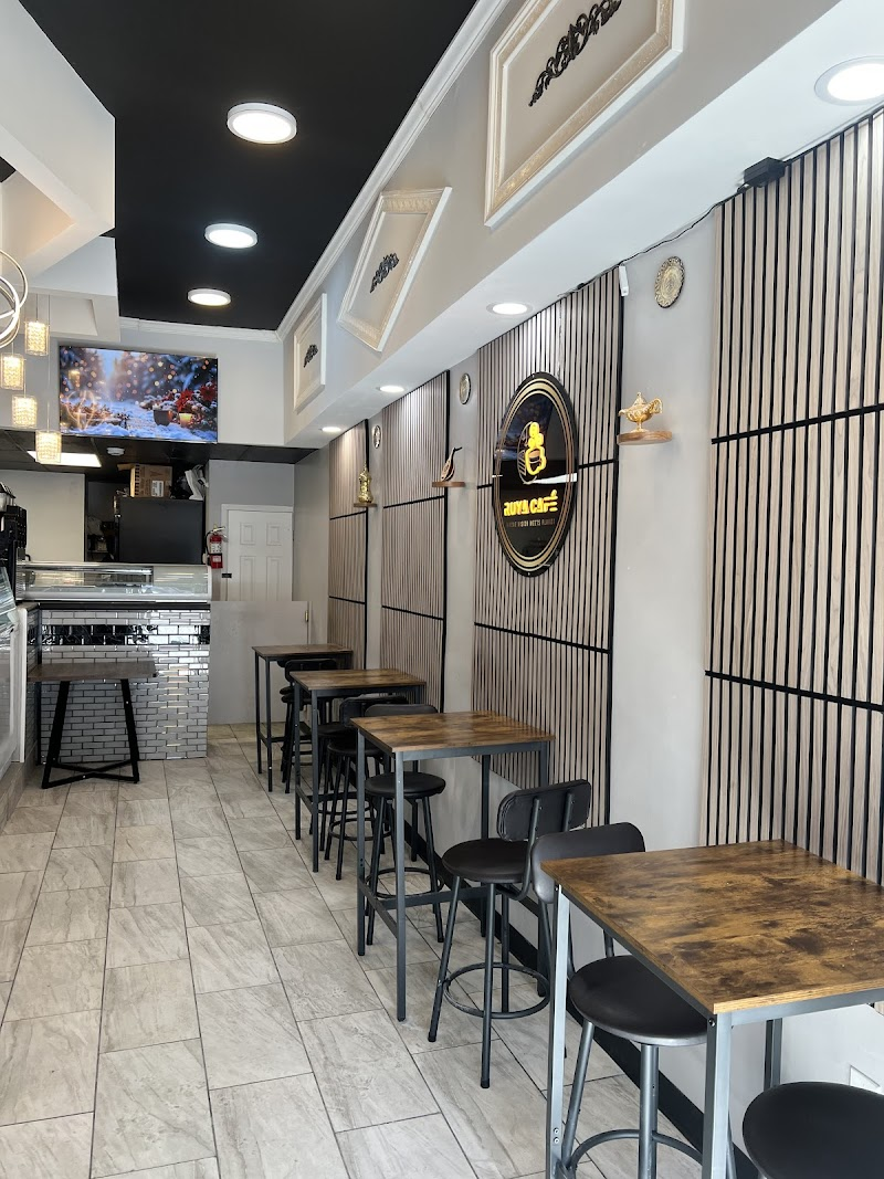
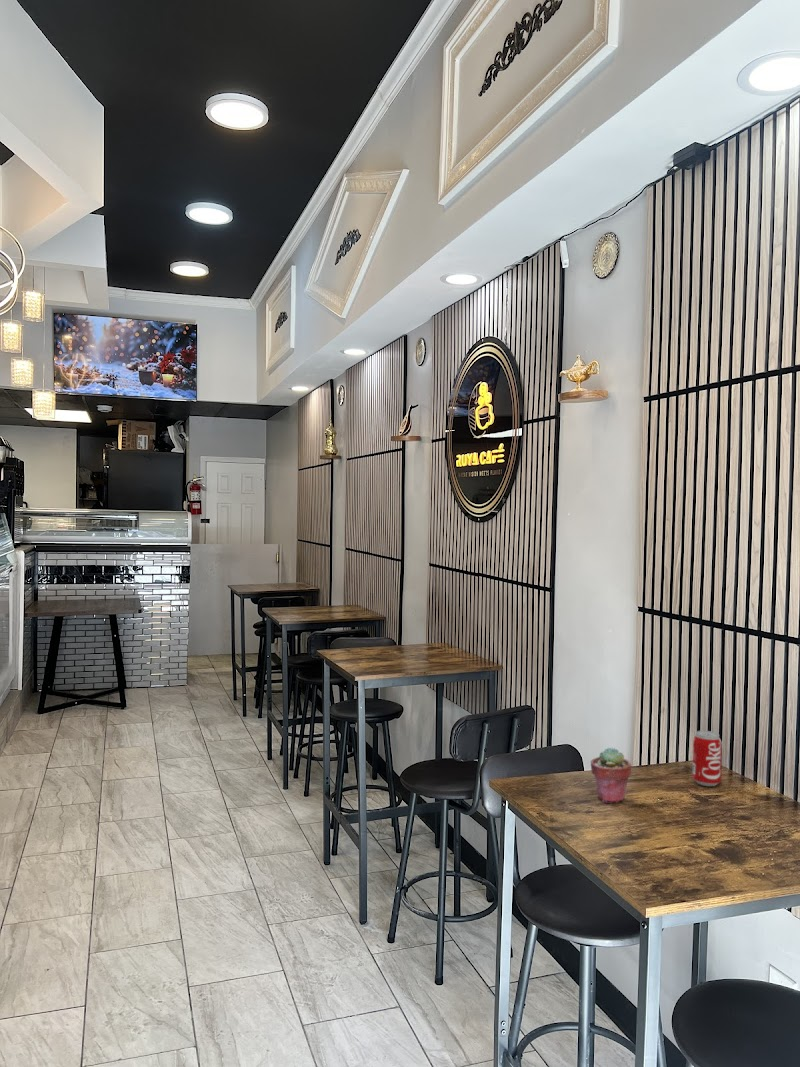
+ beverage can [691,730,723,787]
+ potted succulent [590,746,632,804]
